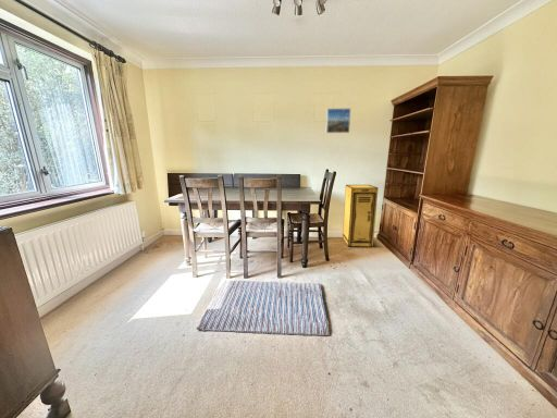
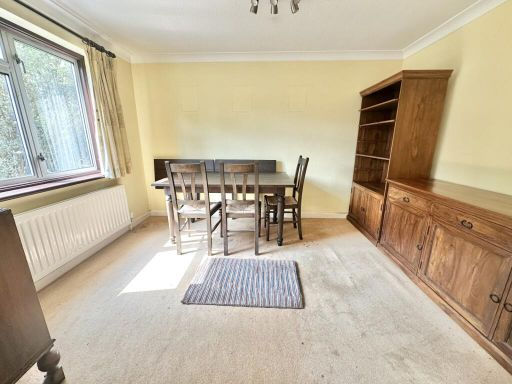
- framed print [325,108,351,134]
- storage cabinet [342,184,379,248]
